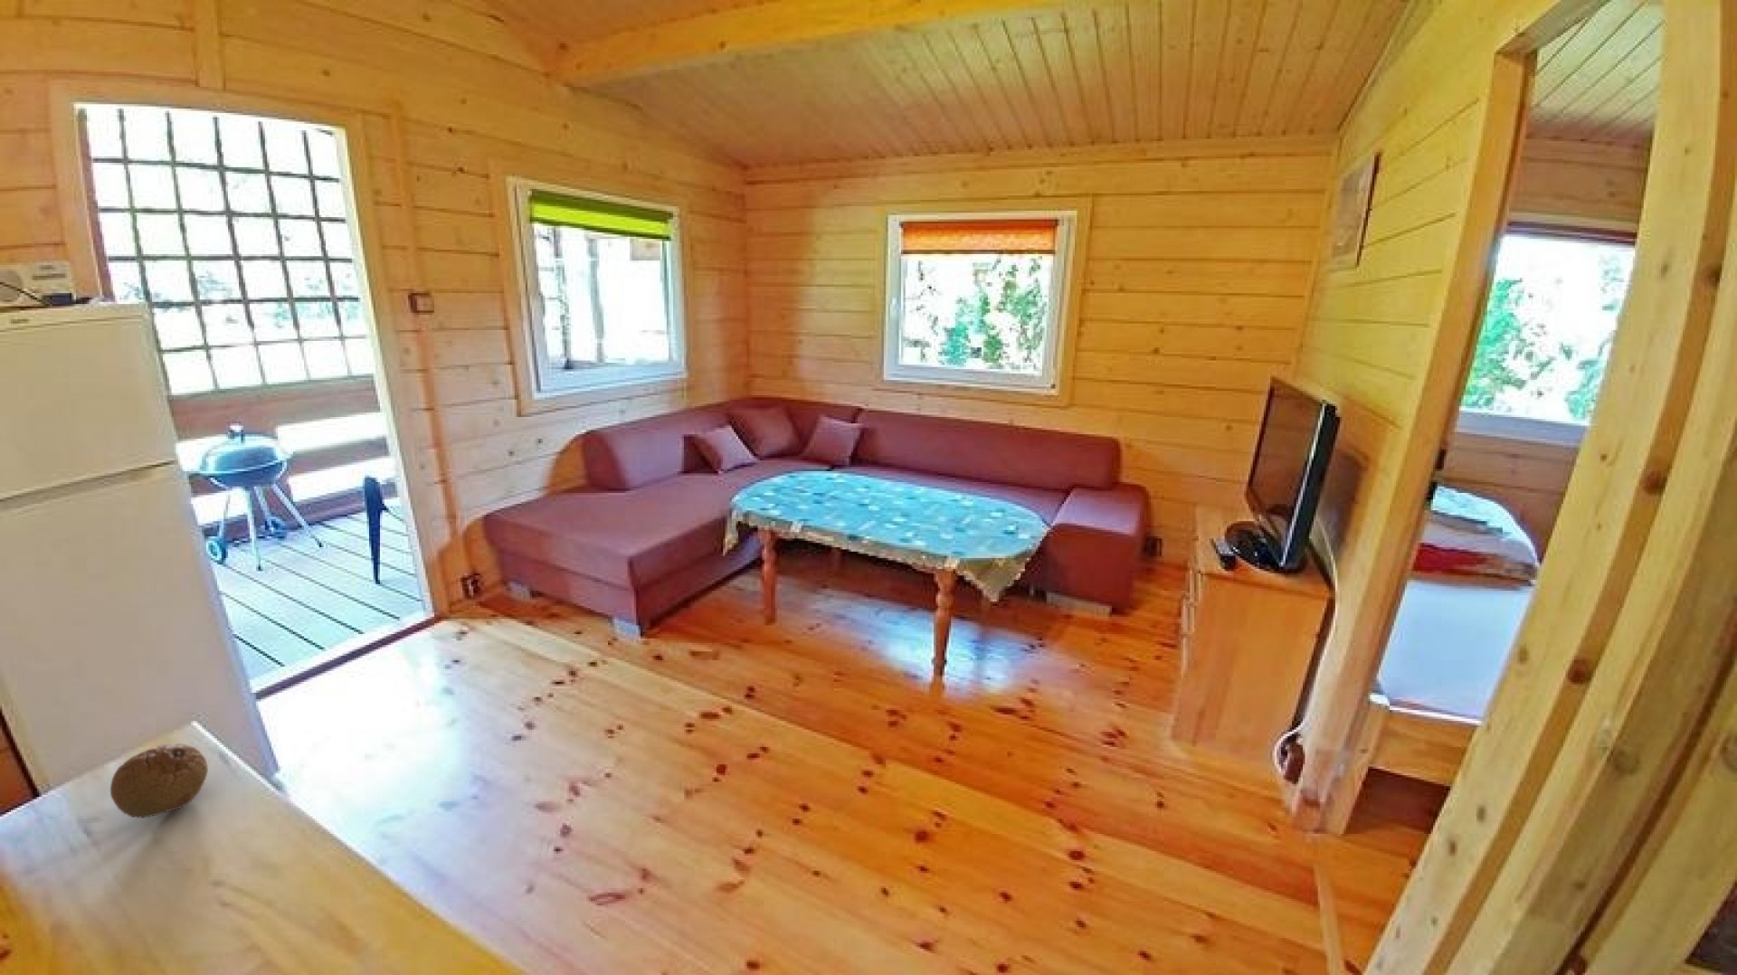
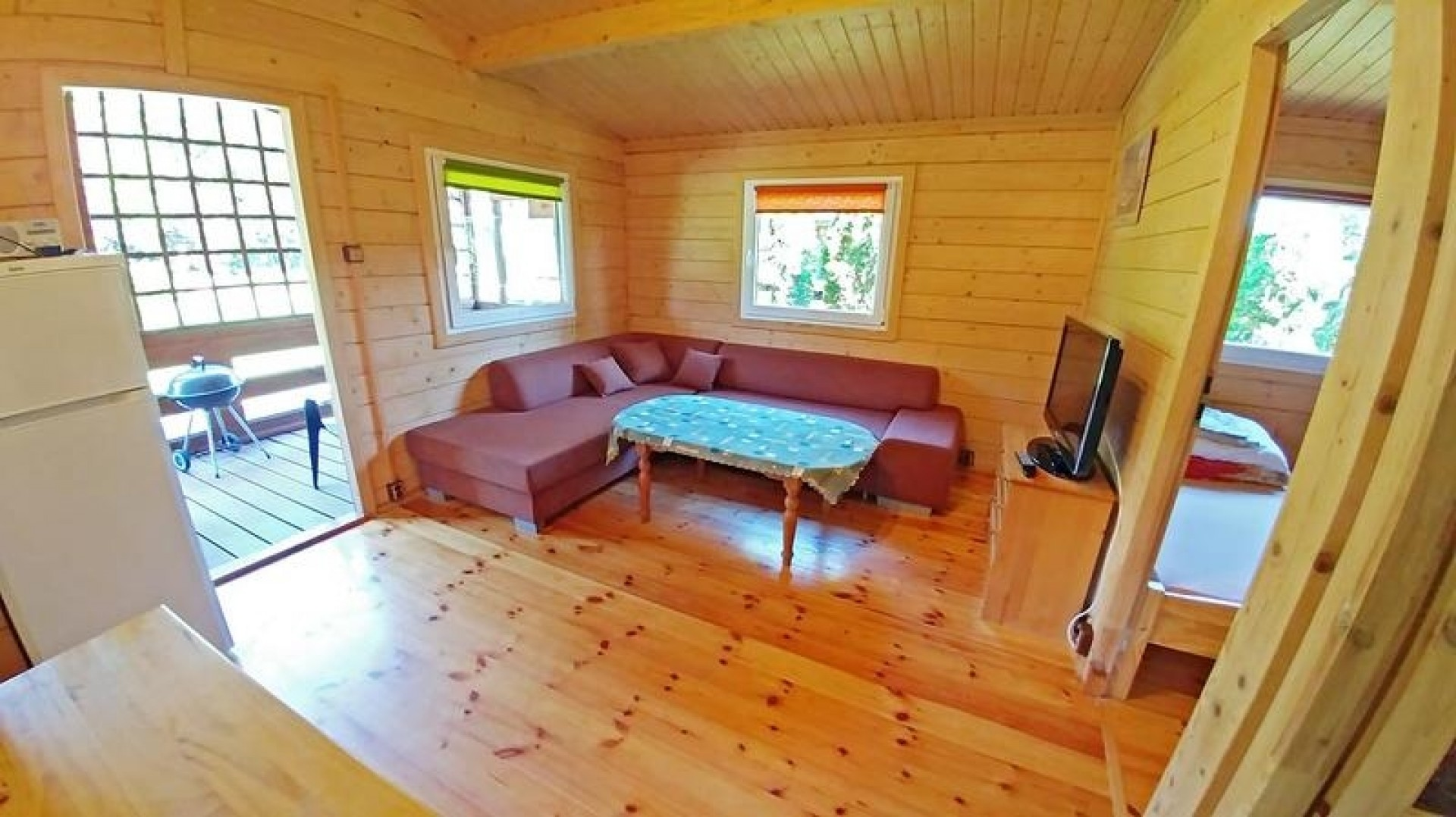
- fruit [110,742,209,819]
